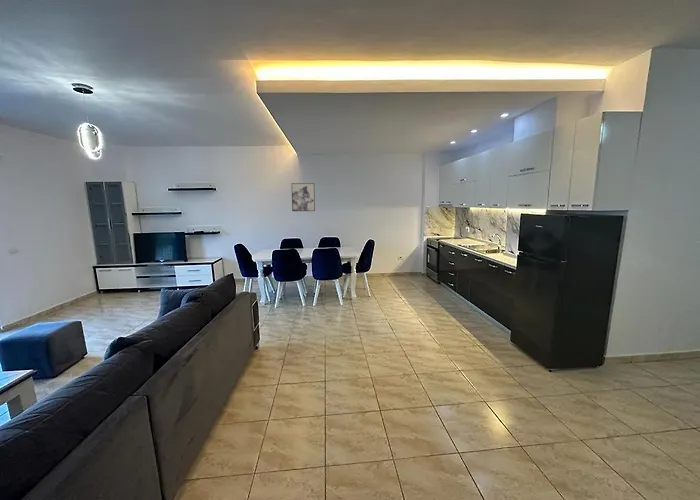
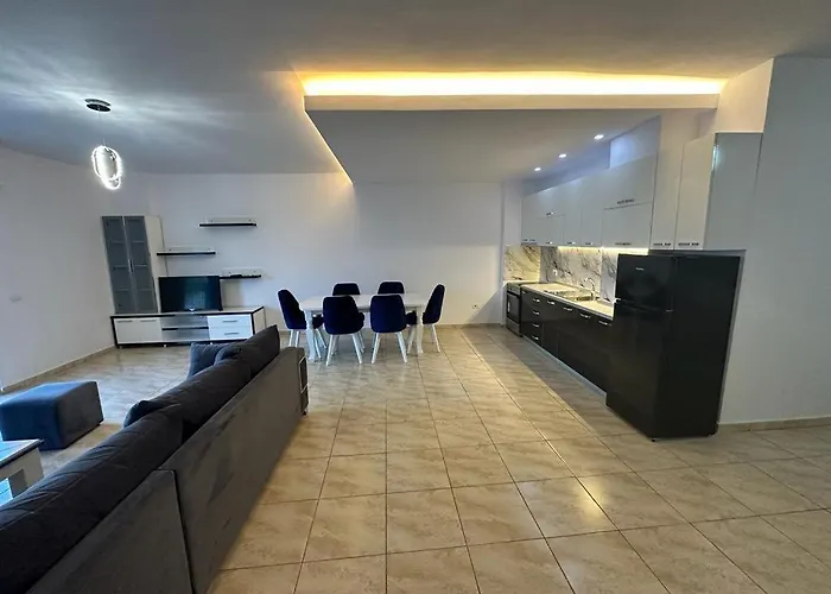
- wall art [290,182,316,212]
